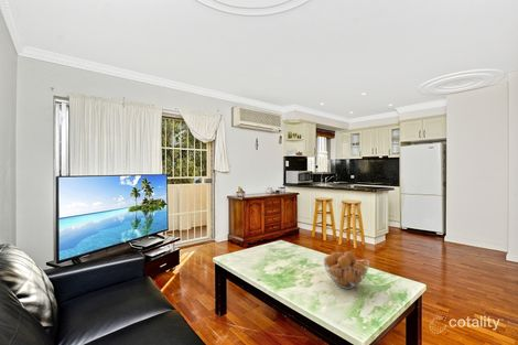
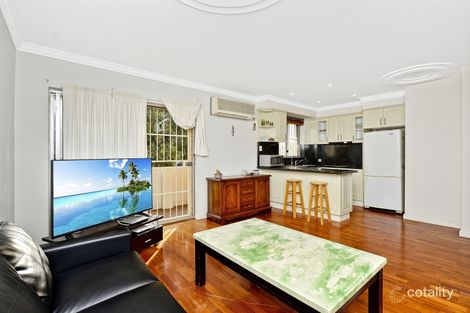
- fruit basket [322,250,370,290]
